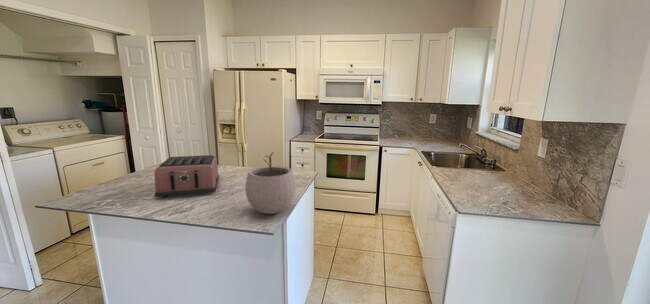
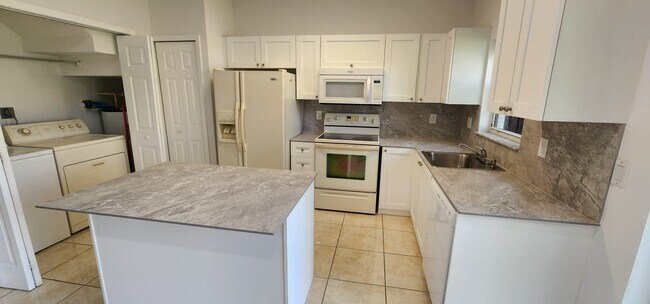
- toaster [153,154,220,200]
- plant pot [244,152,296,215]
